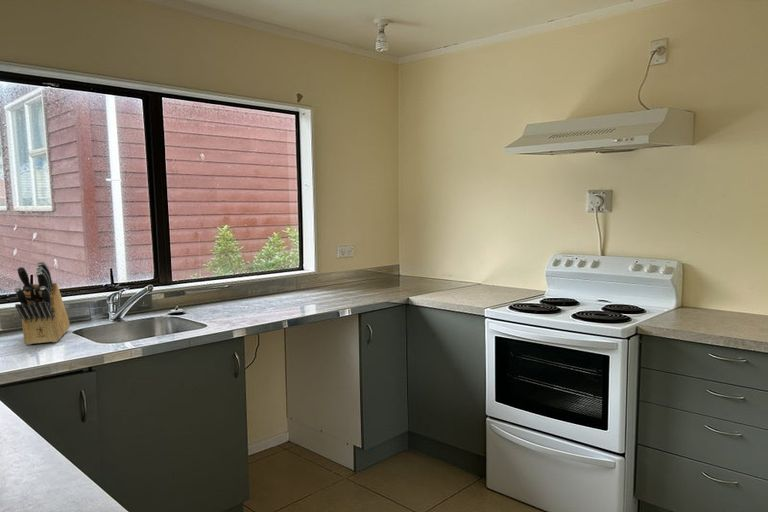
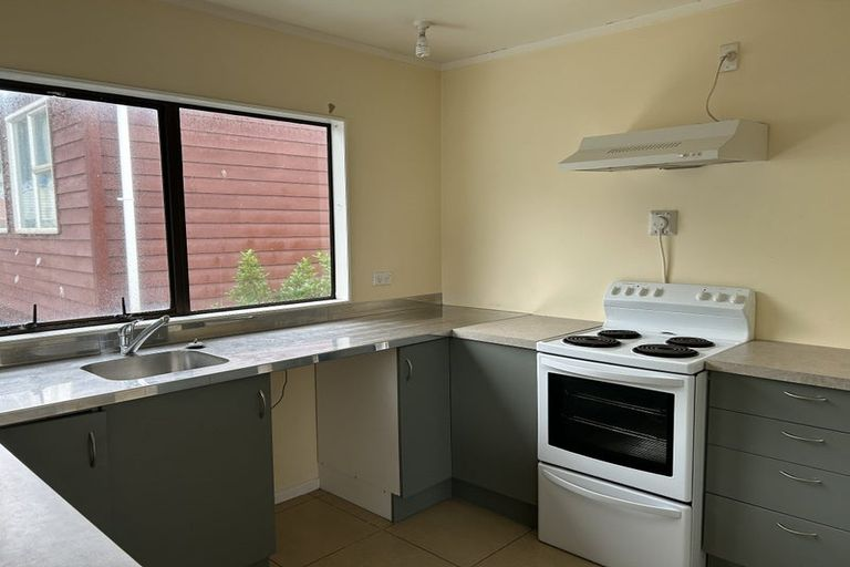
- knife block [13,260,70,346]
